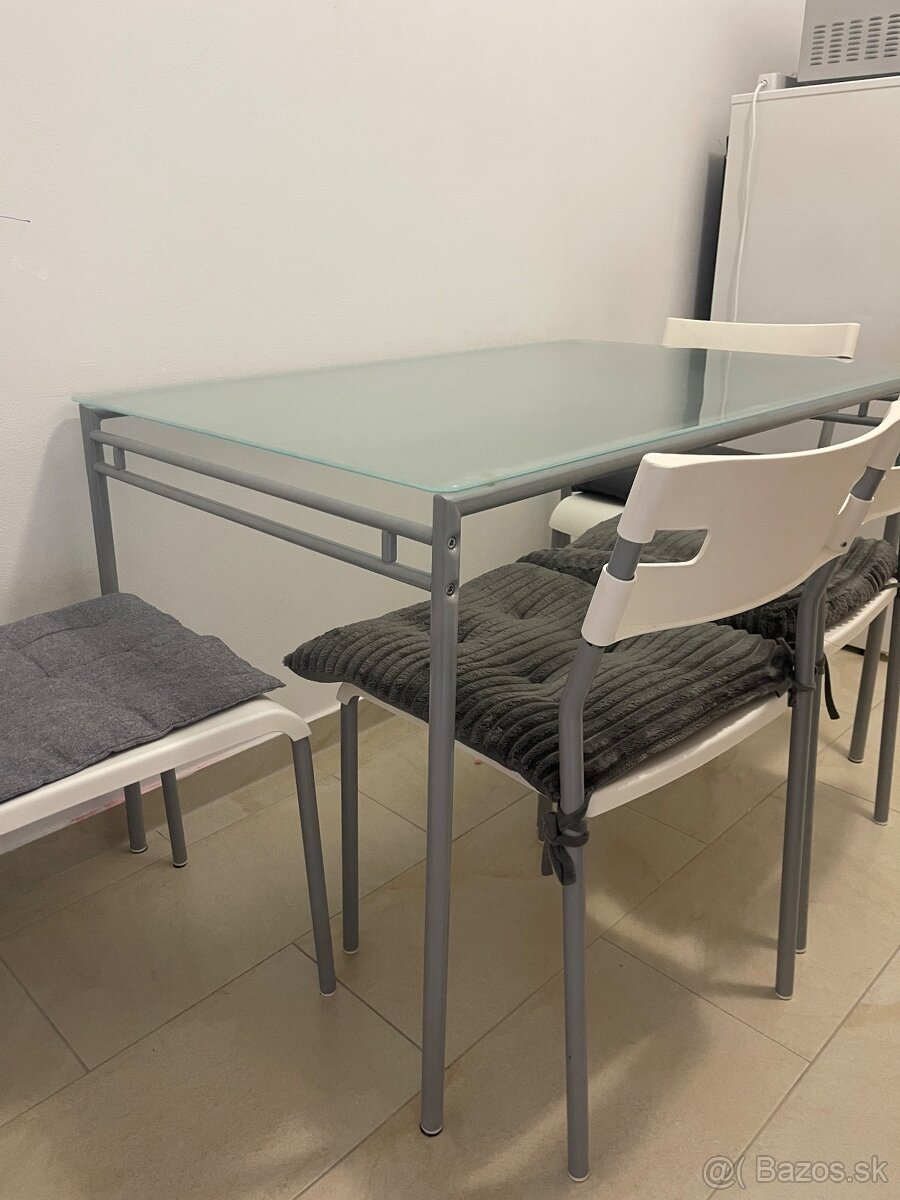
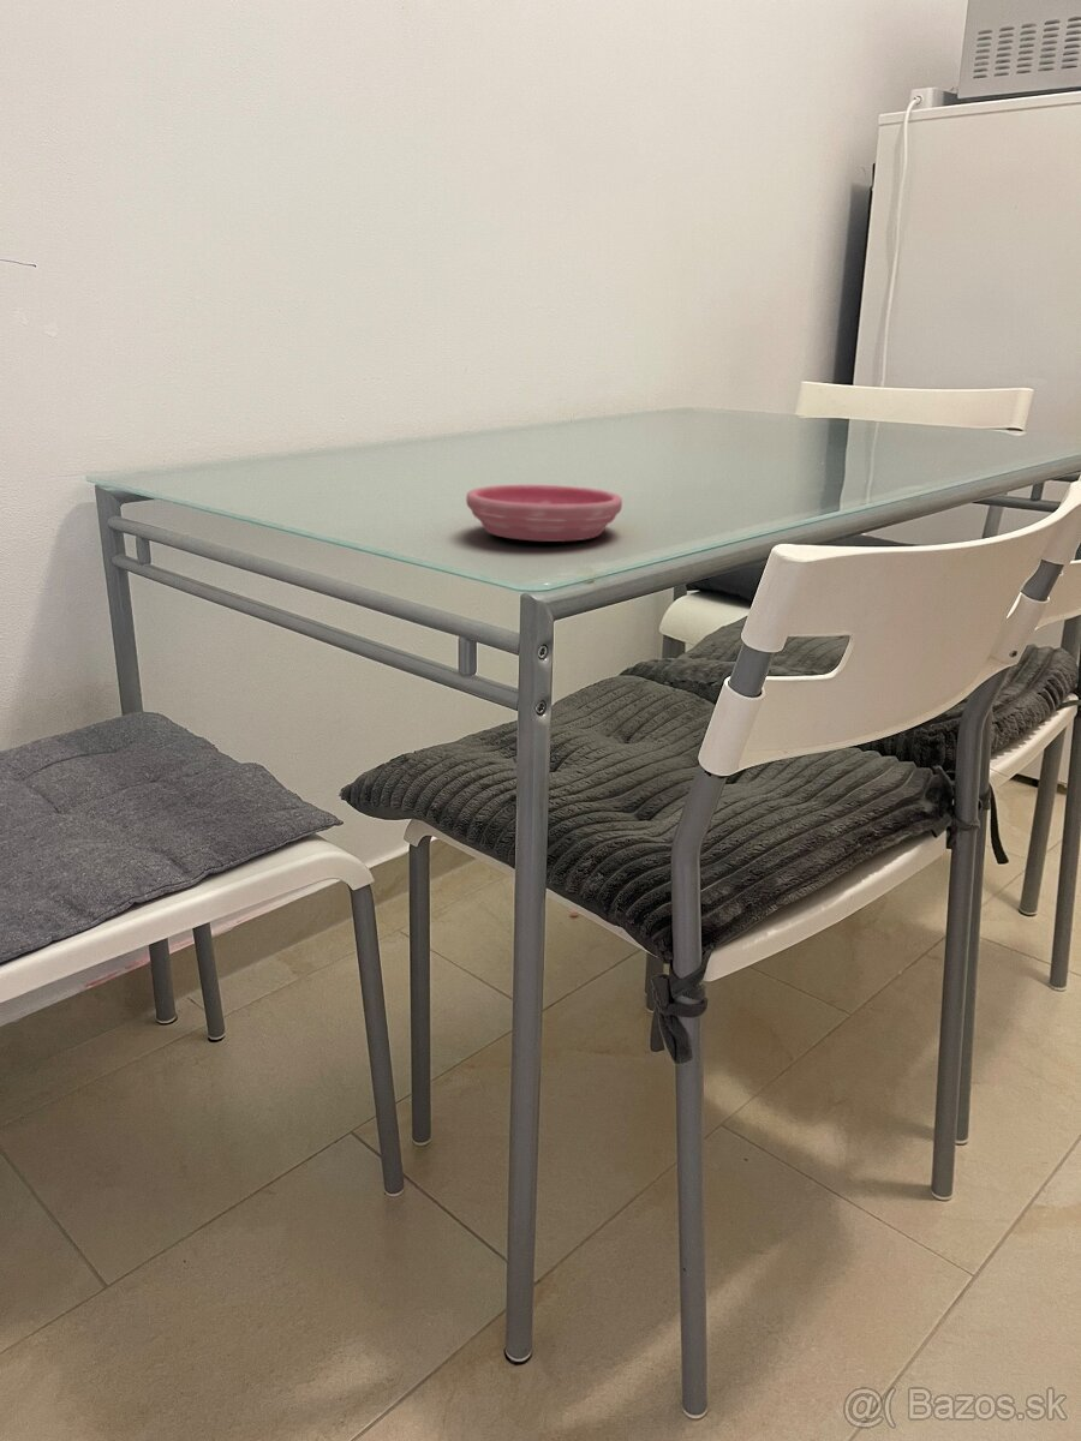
+ saucer [465,484,623,543]
